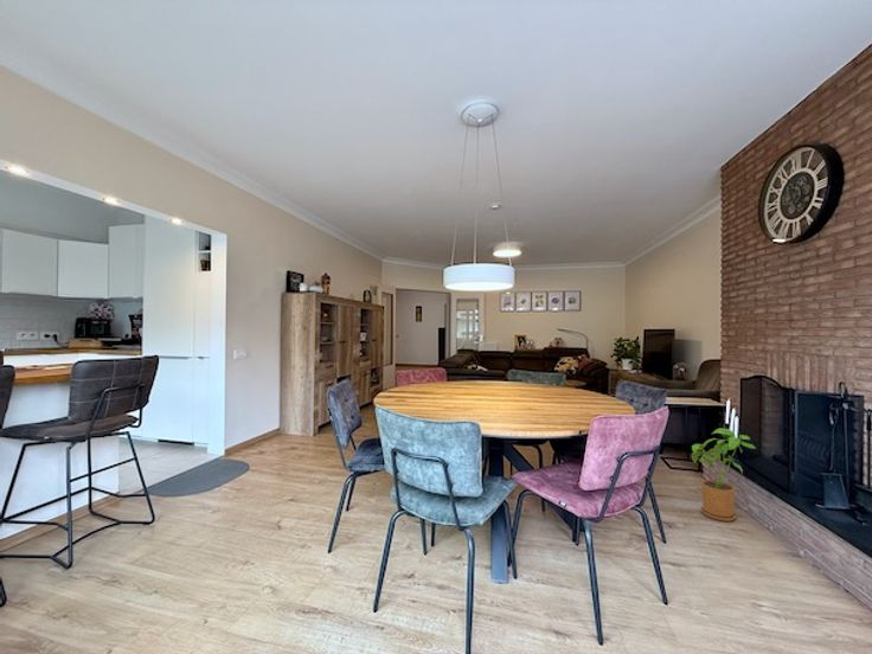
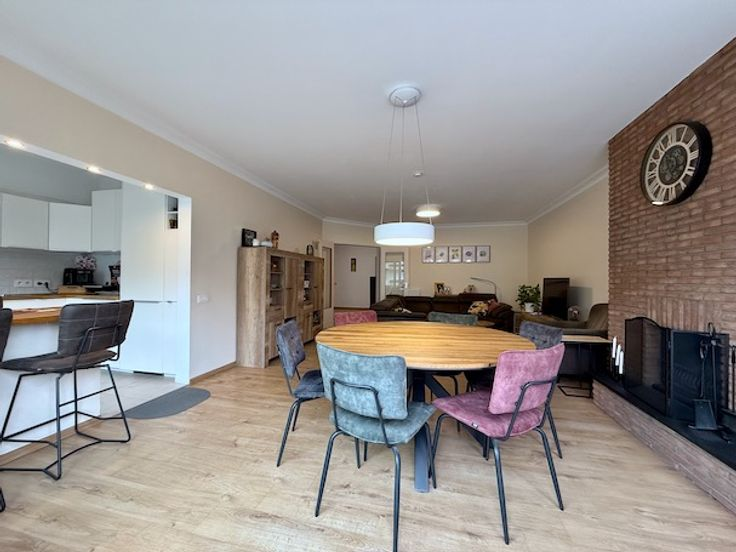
- house plant [691,427,757,522]
